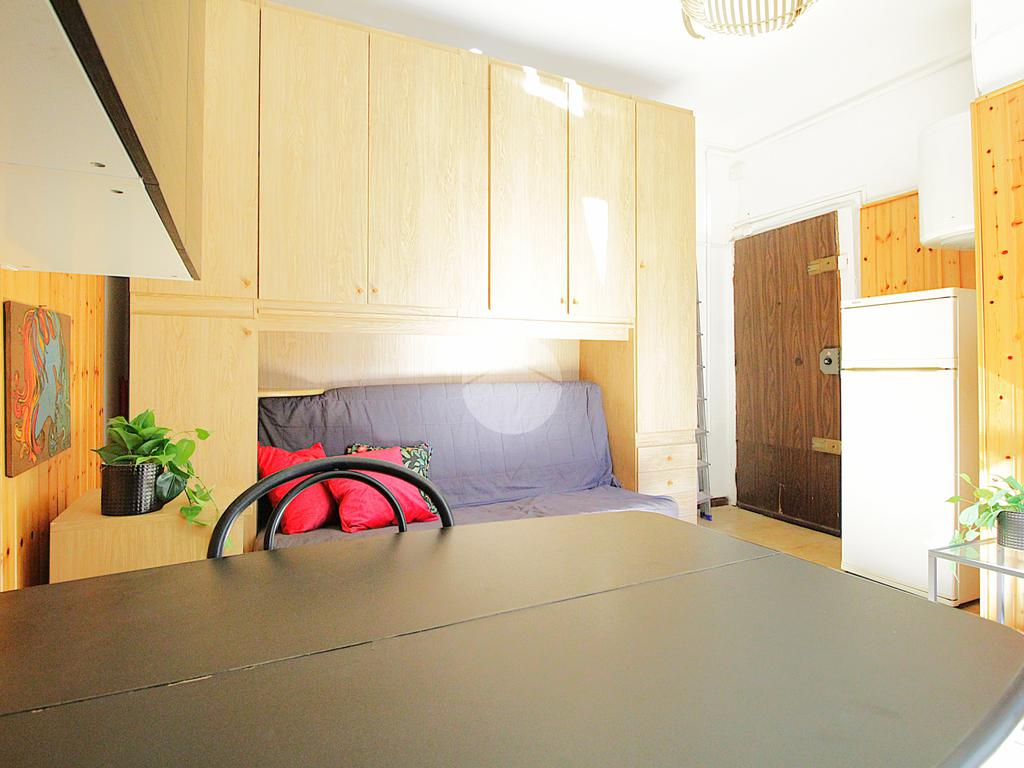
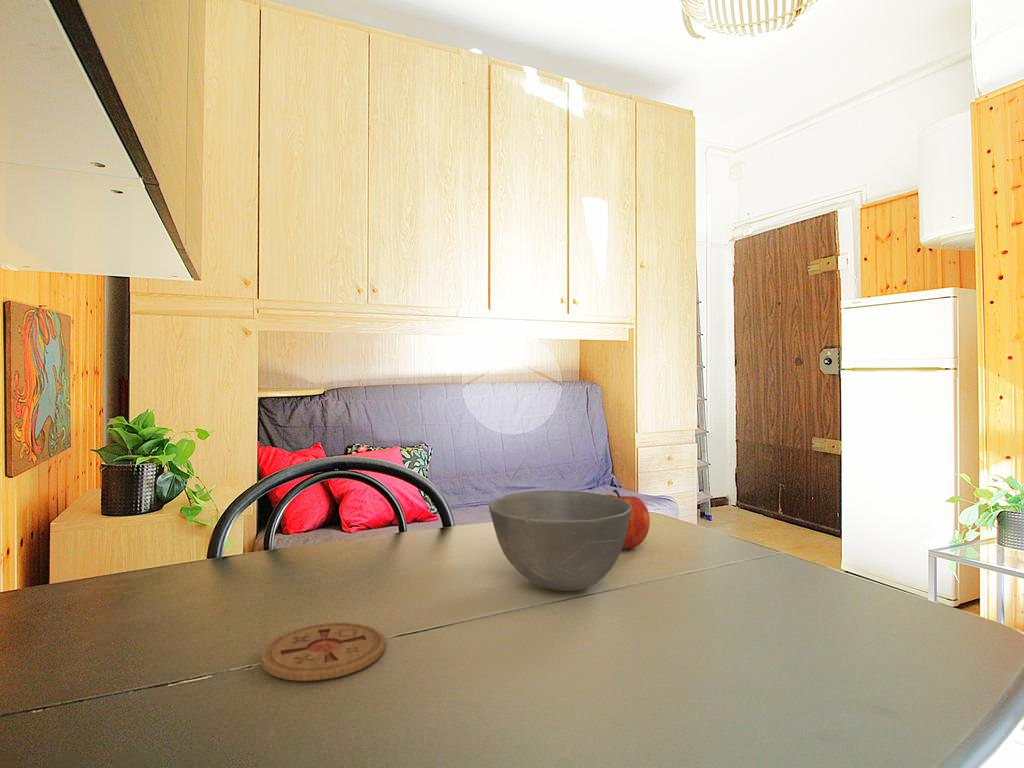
+ fruit [603,489,651,550]
+ coaster [260,621,386,682]
+ bowl [488,490,631,592]
